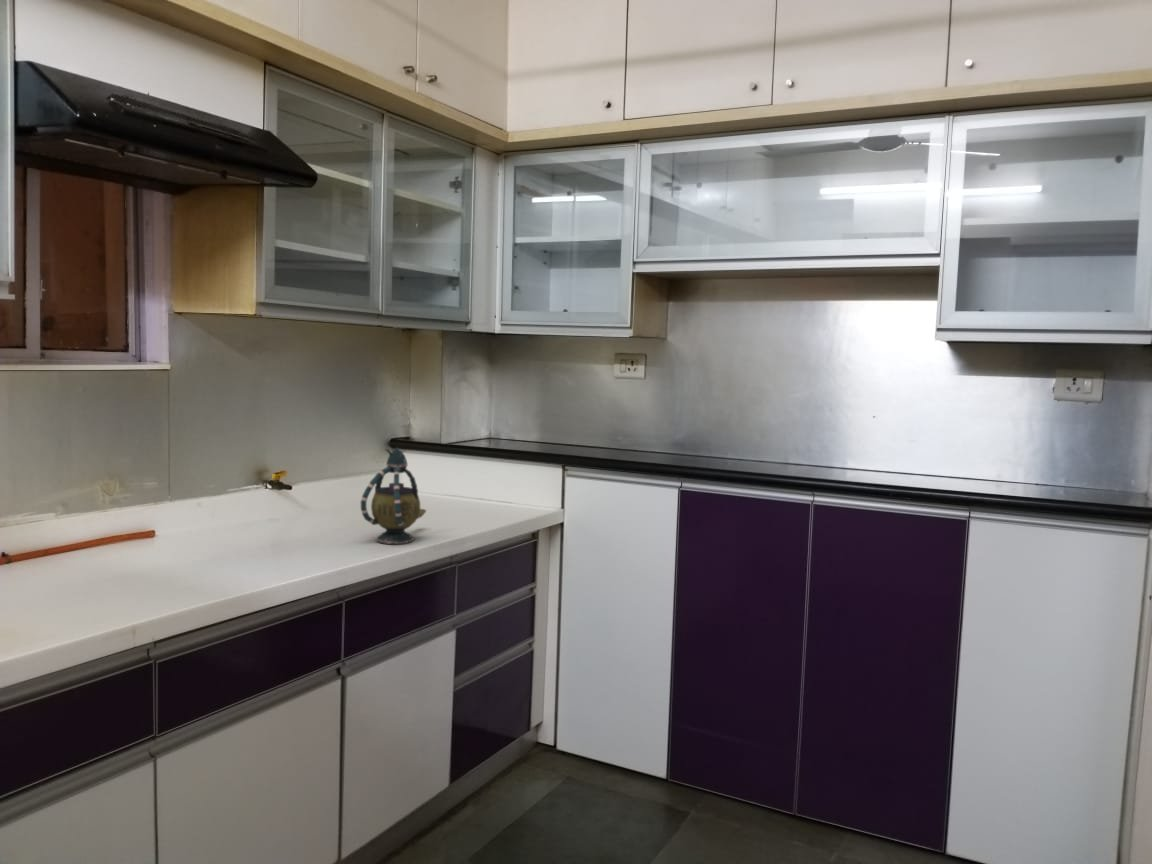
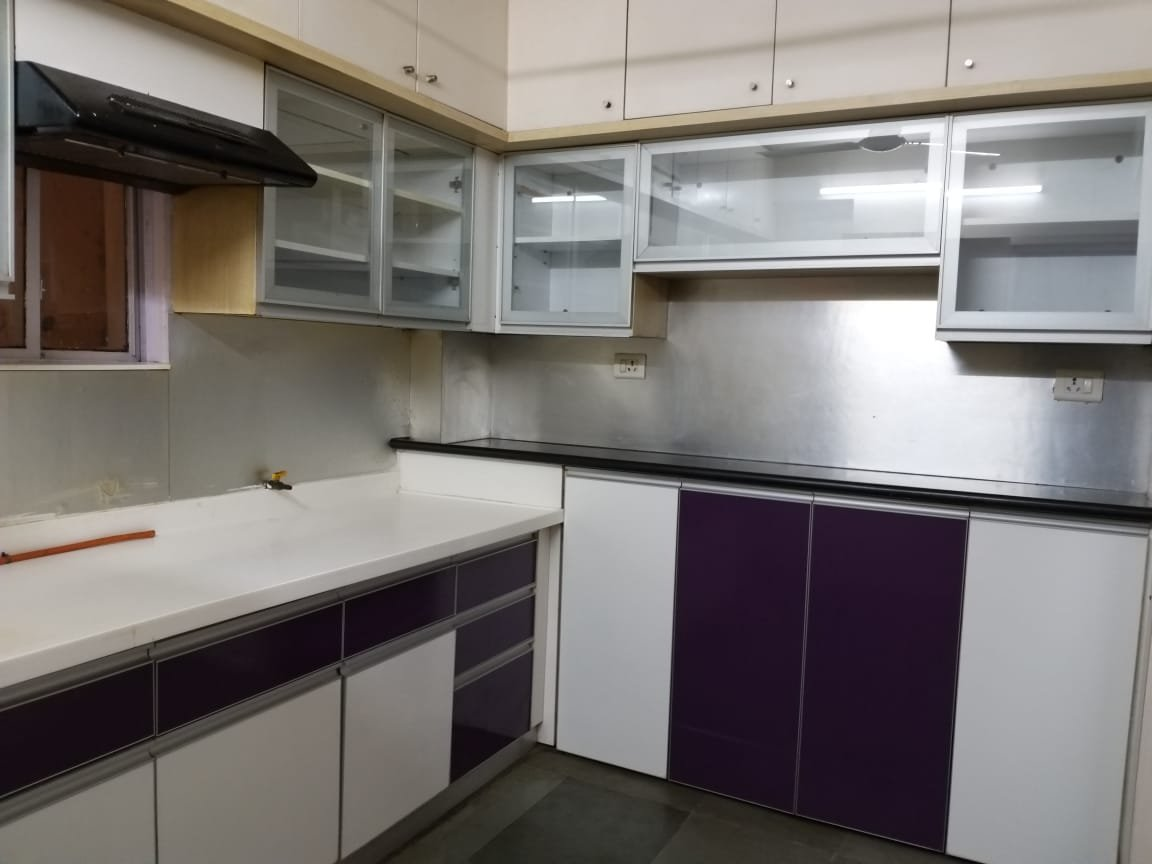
- teapot [360,446,427,545]
